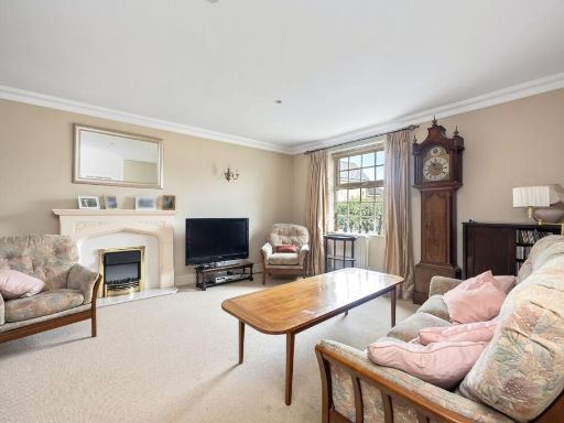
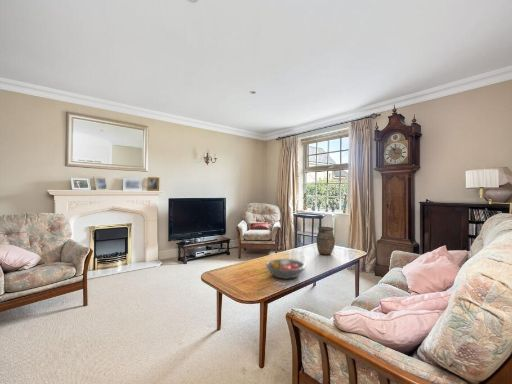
+ fruit bowl [265,258,307,280]
+ vase [315,226,336,256]
